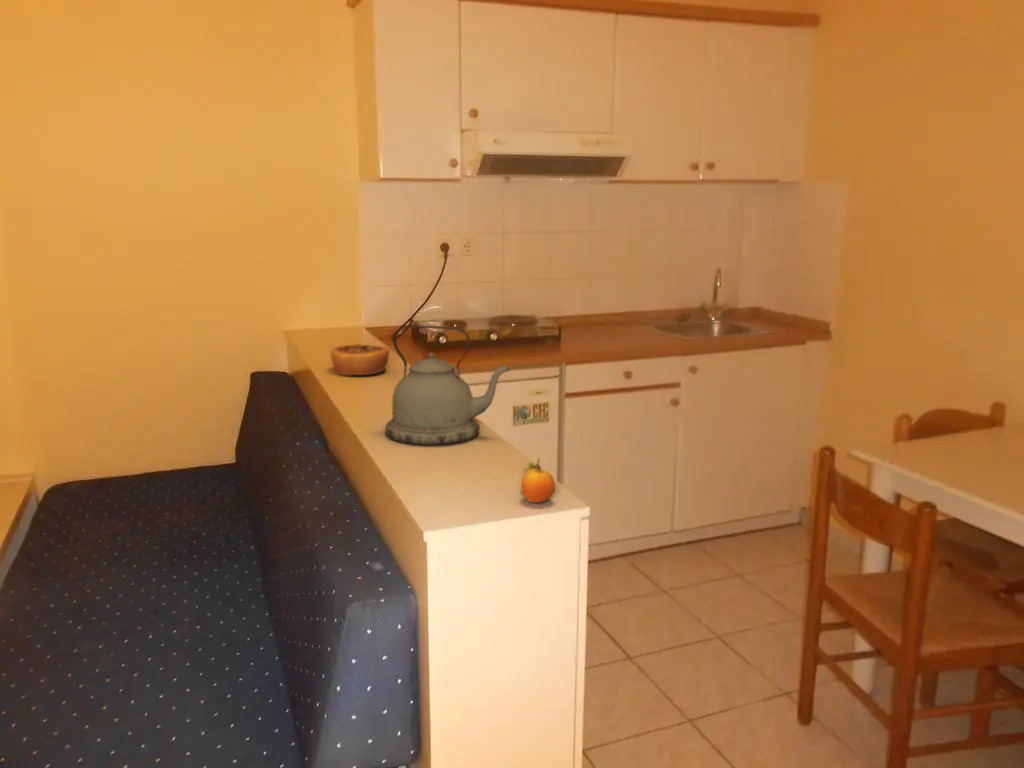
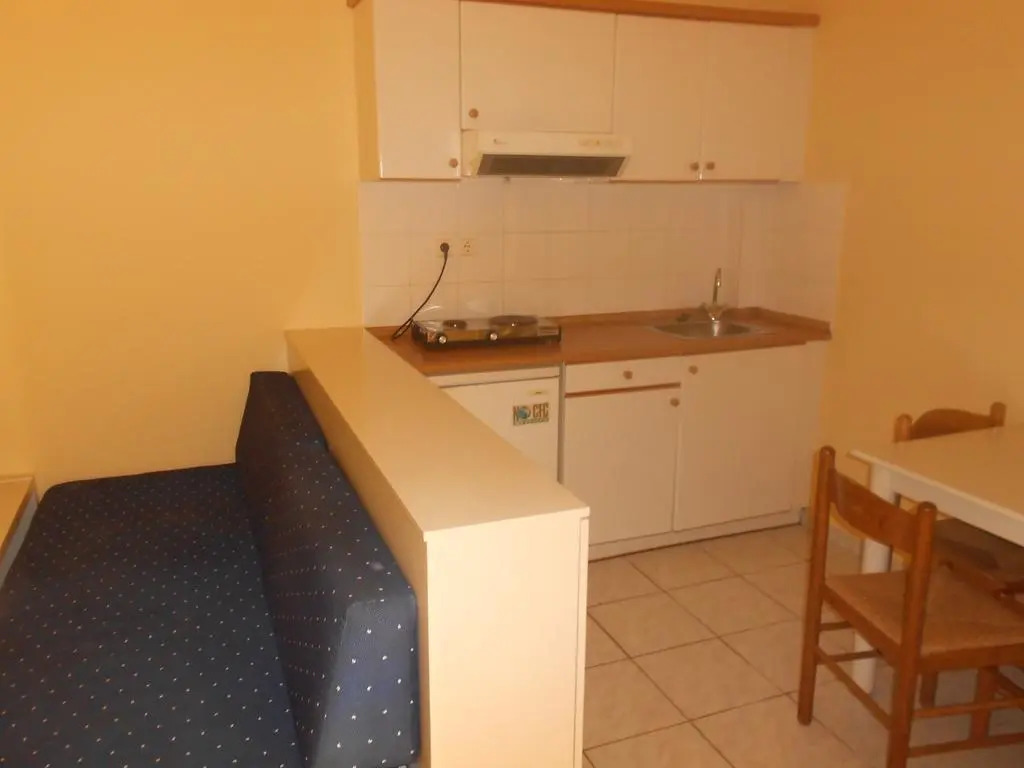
- pastry [329,343,391,376]
- kettle [384,325,510,446]
- fruit [520,457,556,504]
